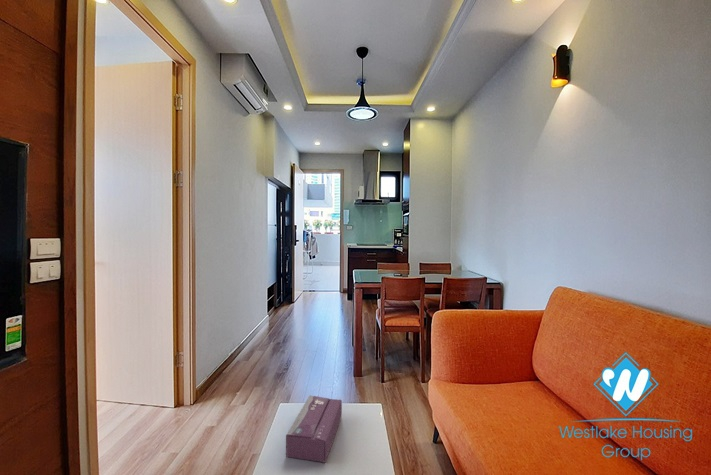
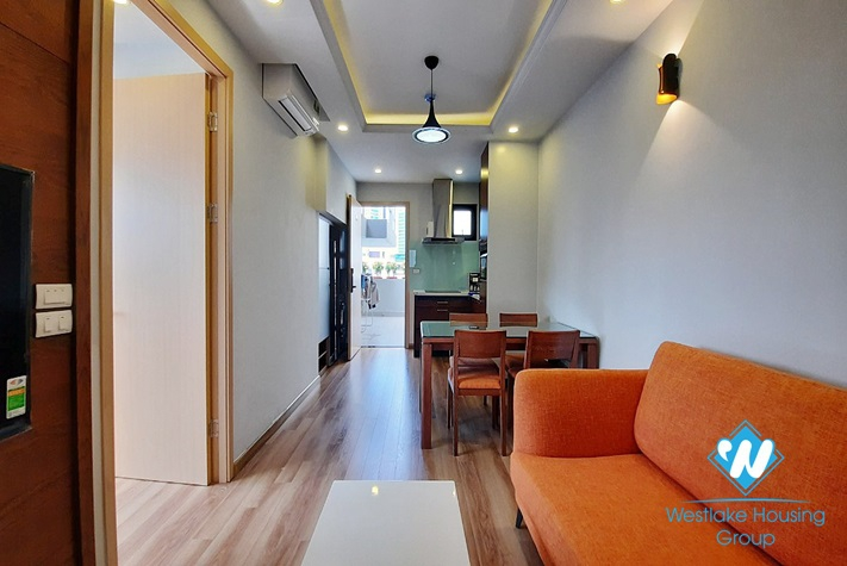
- tissue box [285,394,343,463]
